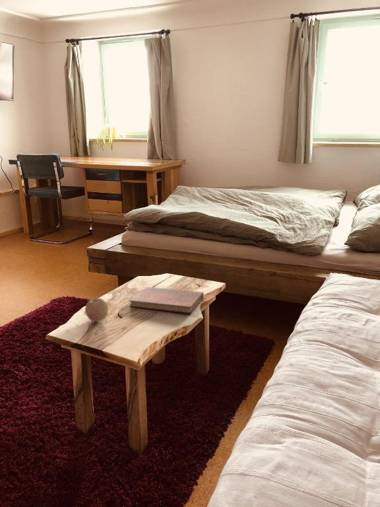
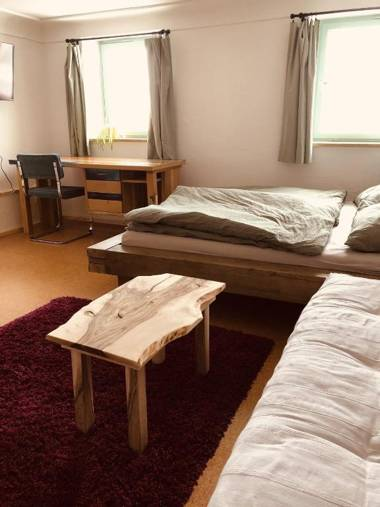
- diary [128,286,205,314]
- fruit [84,297,109,323]
